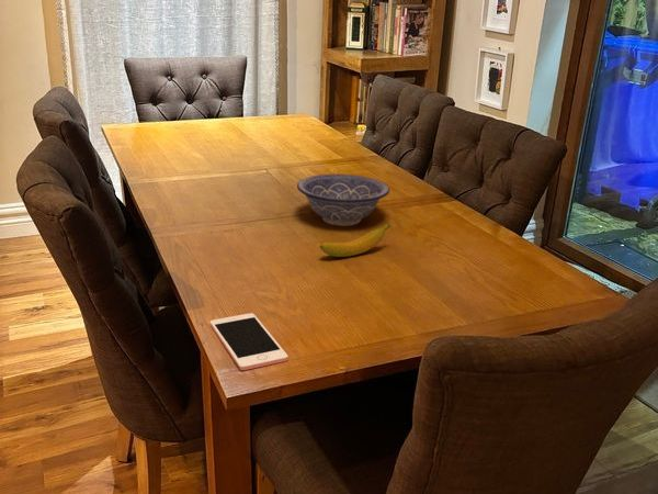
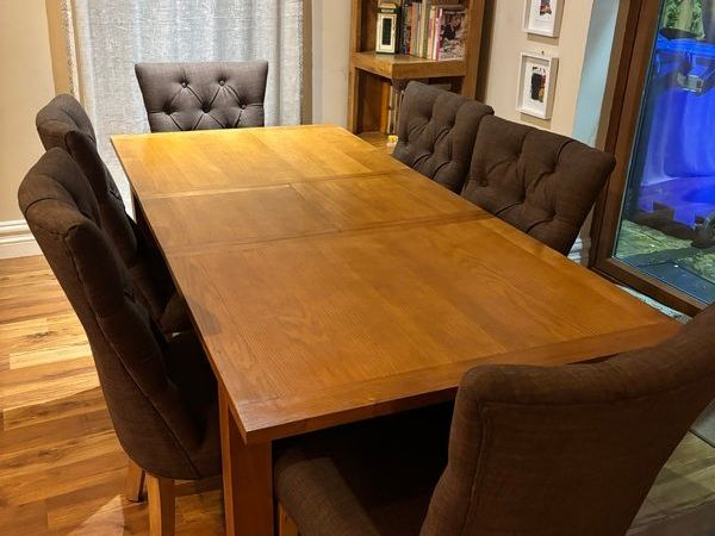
- banana [319,223,392,258]
- decorative bowl [296,173,390,227]
- cell phone [209,312,290,371]
